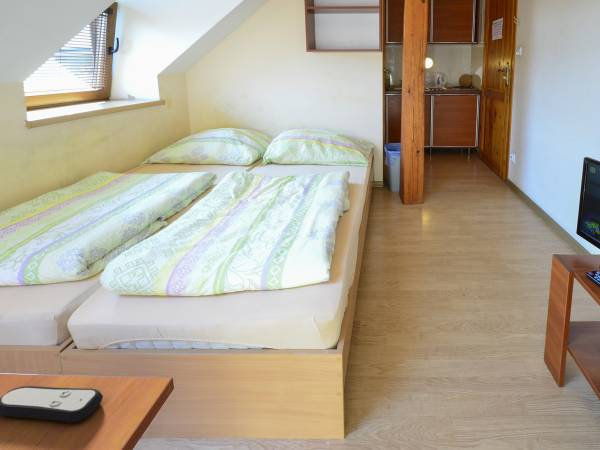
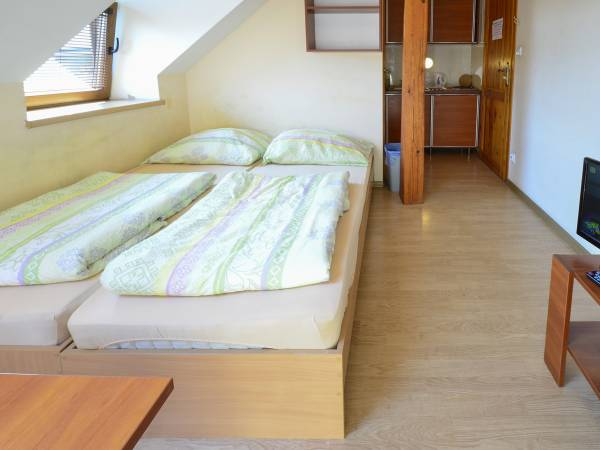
- remote control [0,385,104,424]
